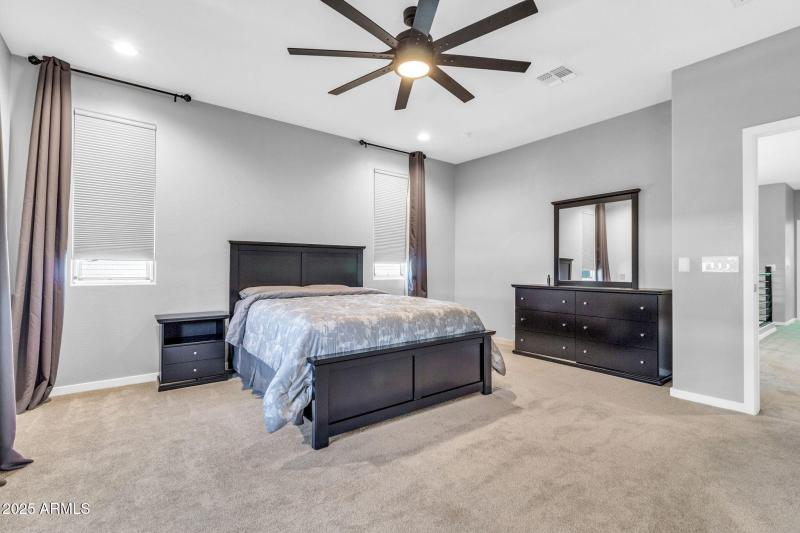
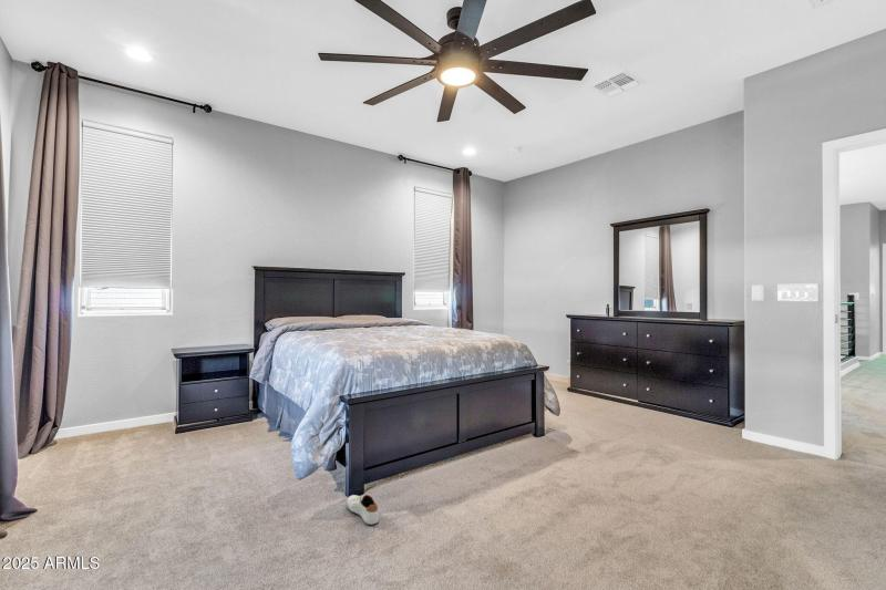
+ shoe [347,493,380,526]
